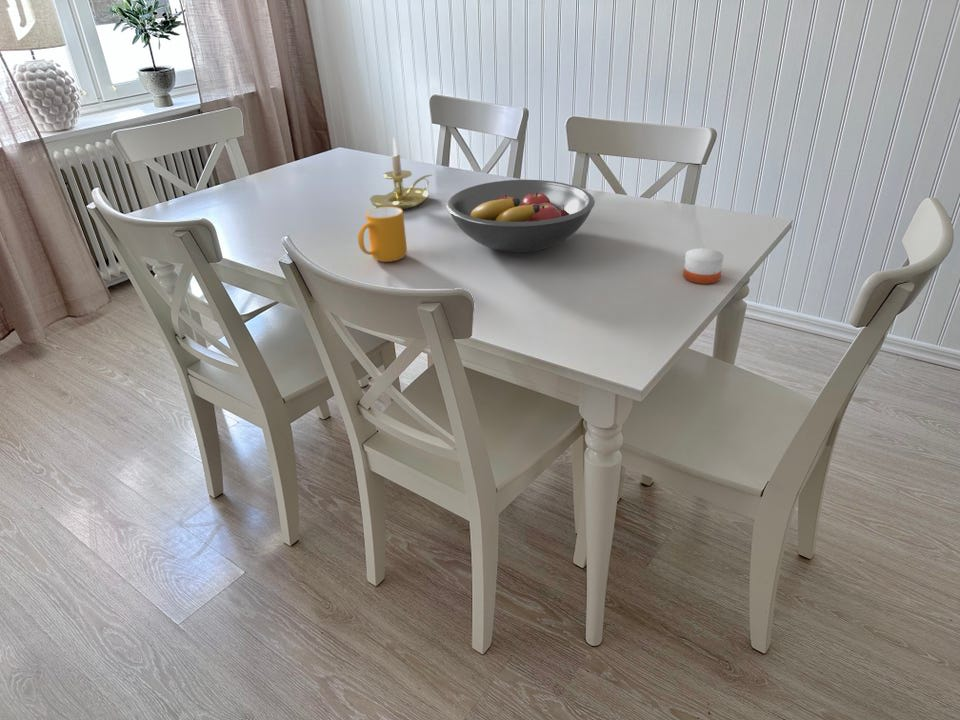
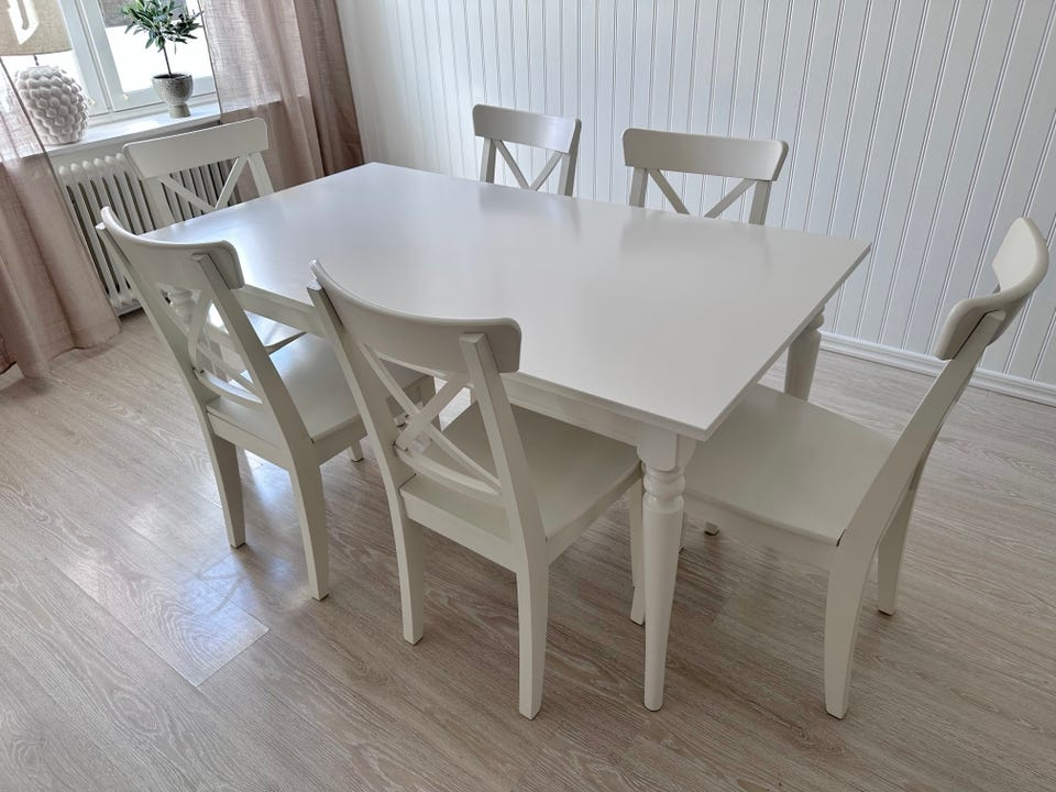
- candle [682,229,724,285]
- candle holder [369,137,433,210]
- fruit bowl [445,179,596,253]
- mug [357,207,408,263]
